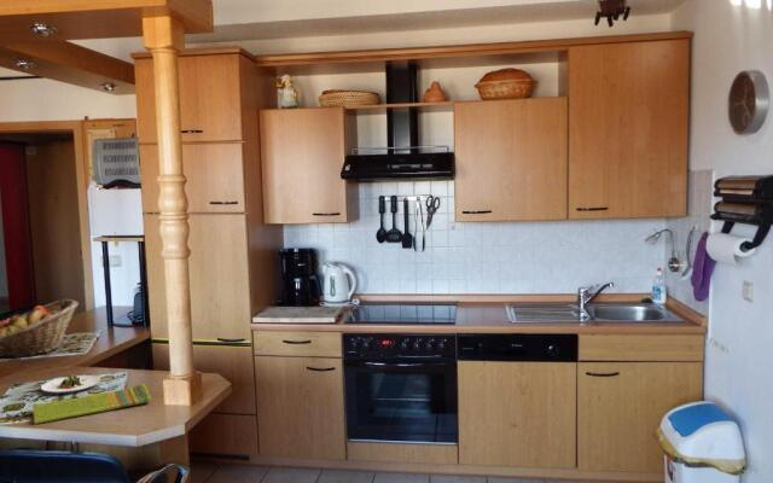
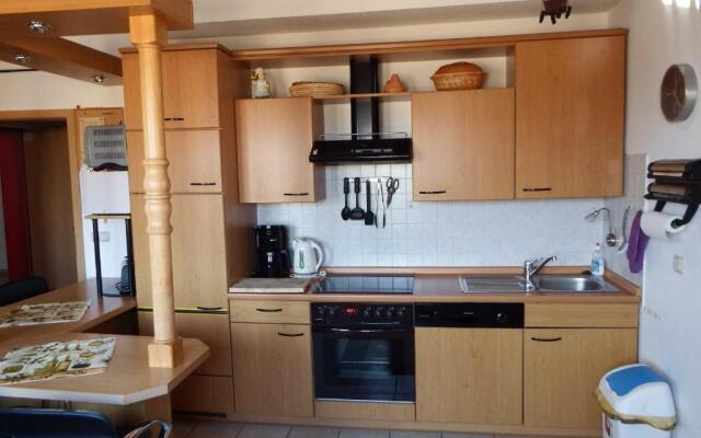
- salad plate [39,374,101,396]
- fruit basket [0,298,80,359]
- dish towel [31,383,152,425]
